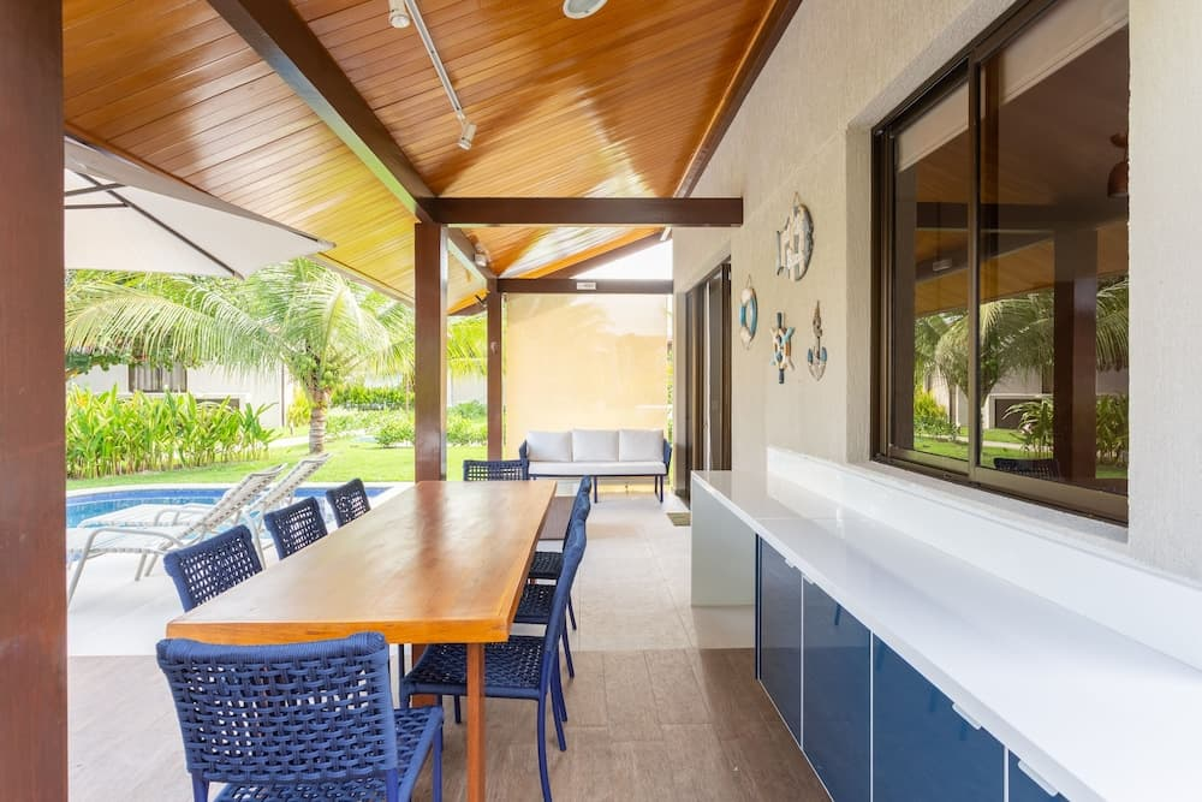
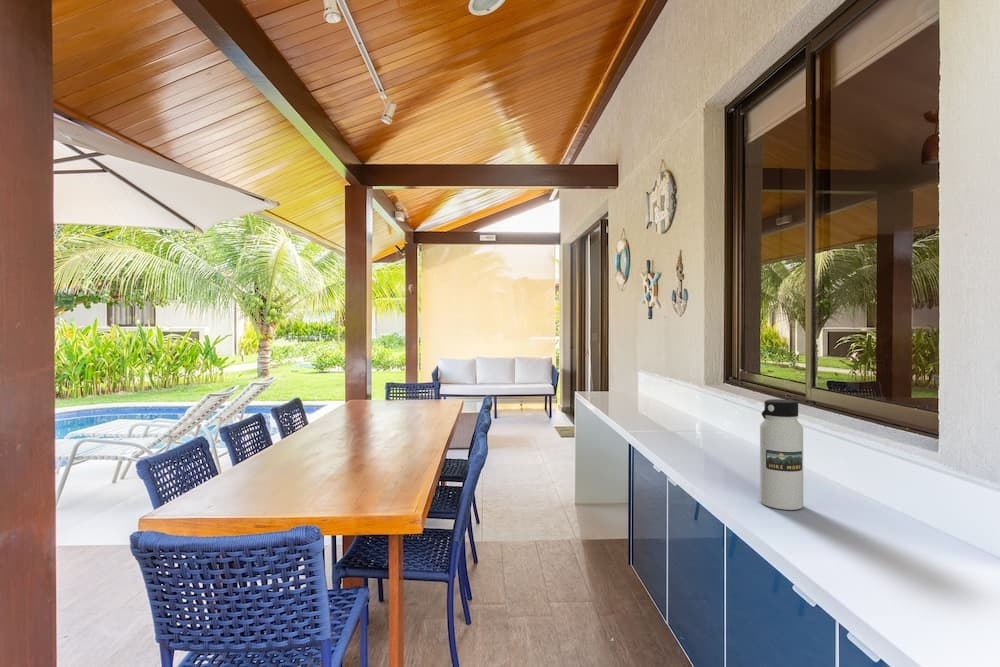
+ water bottle [759,398,804,511]
